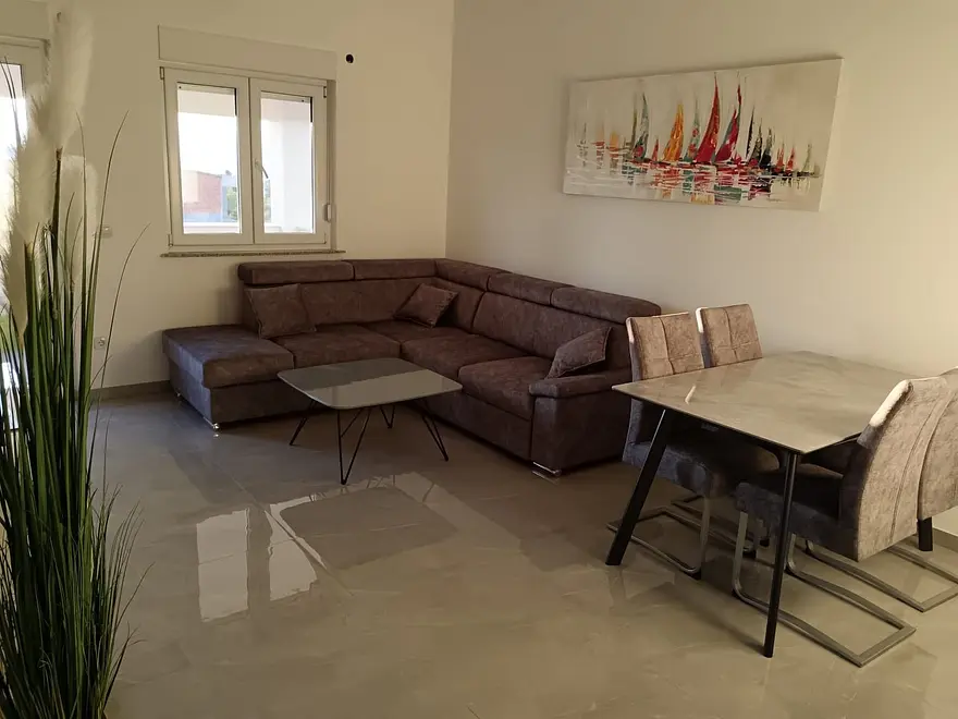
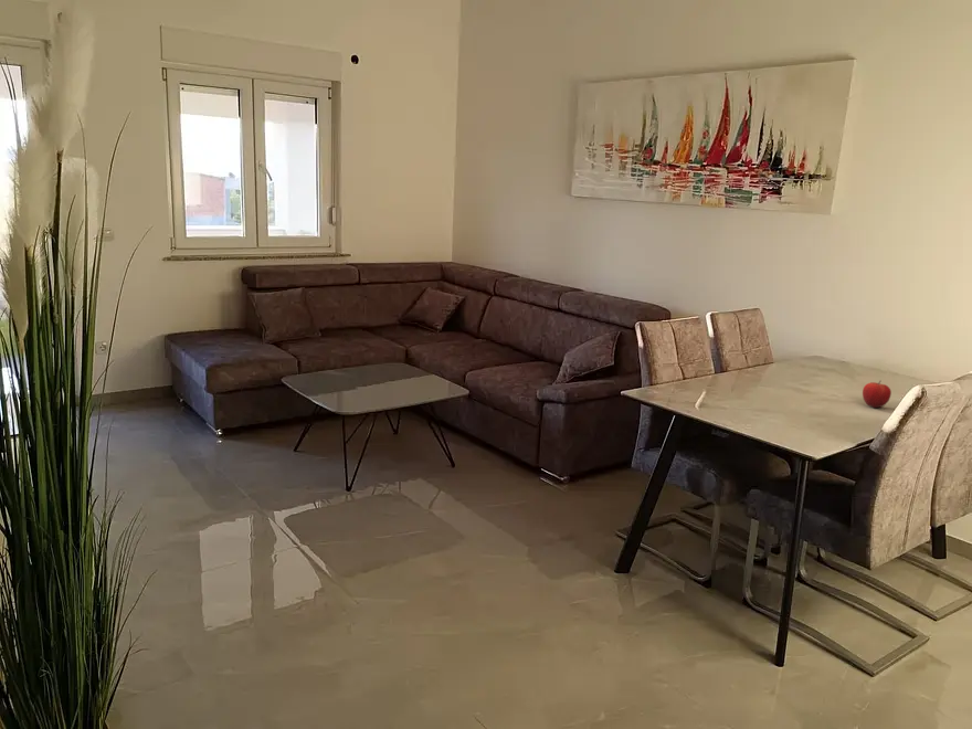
+ fruit [862,379,892,409]
